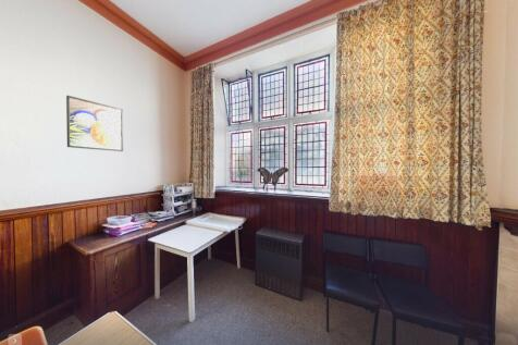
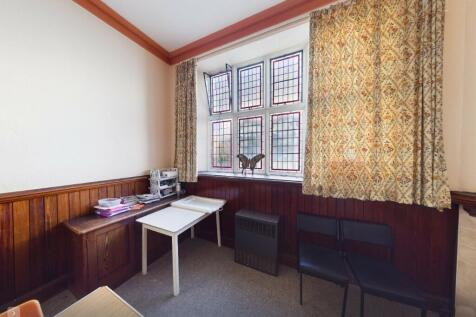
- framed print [65,95,124,152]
